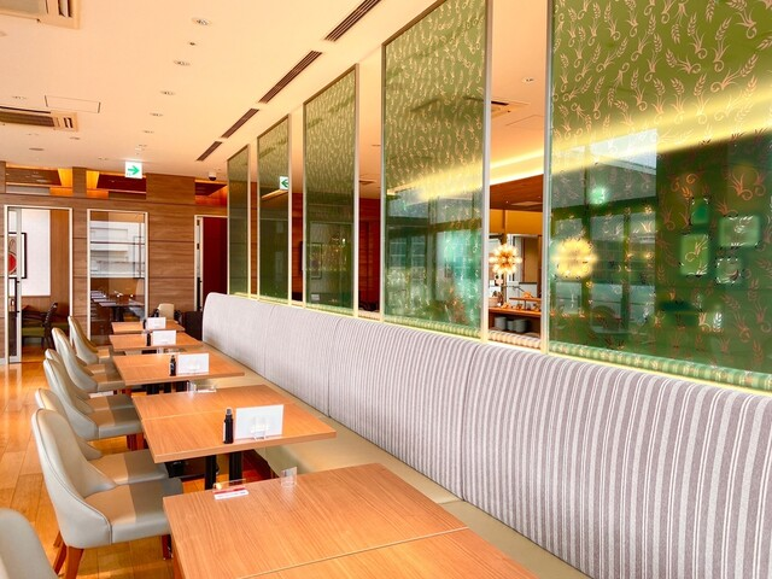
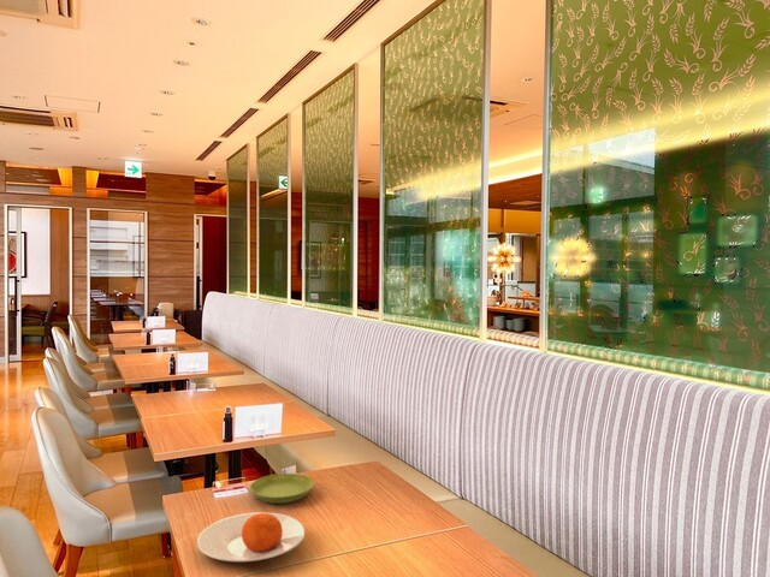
+ saucer [249,472,315,505]
+ plate [196,511,306,563]
